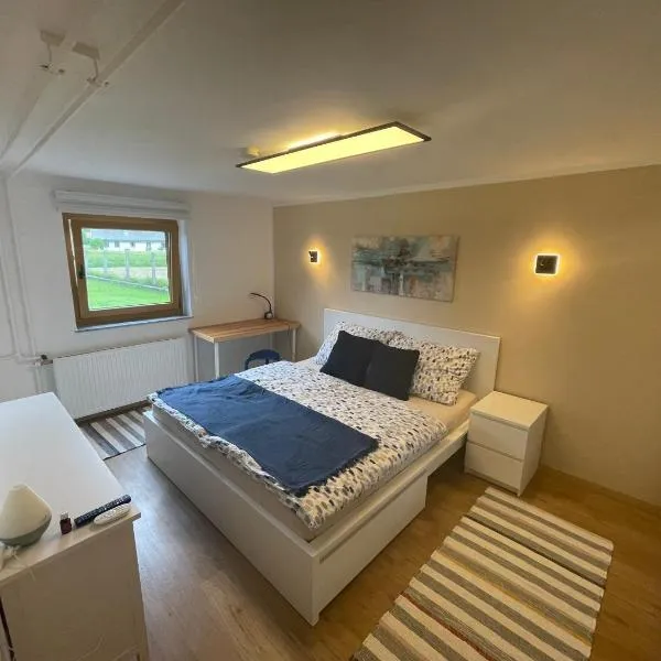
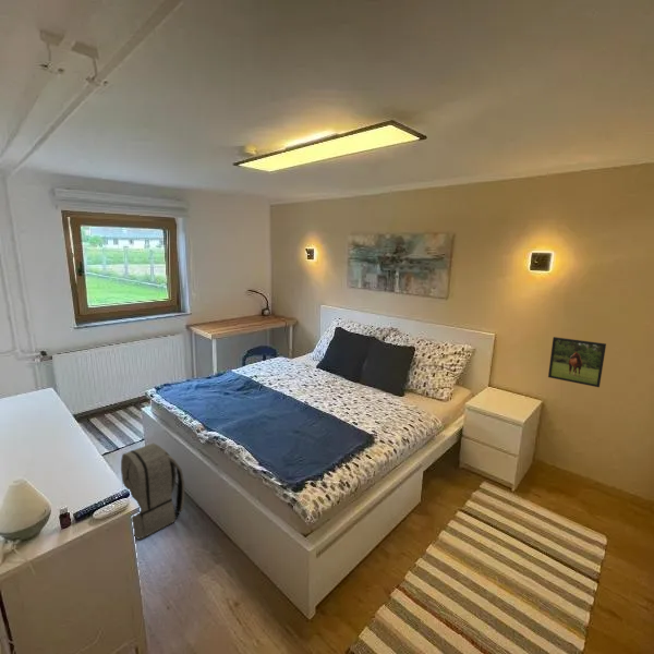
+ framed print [547,336,607,388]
+ backpack [120,443,185,541]
